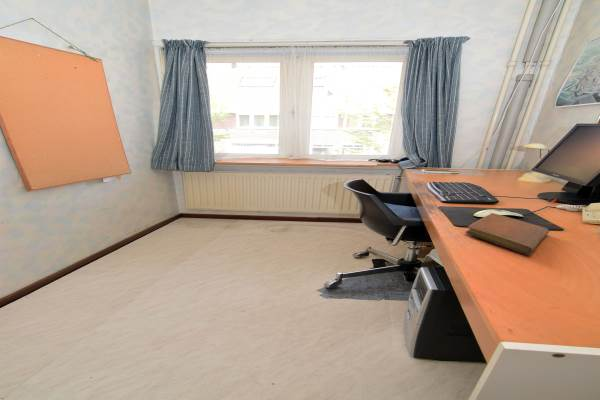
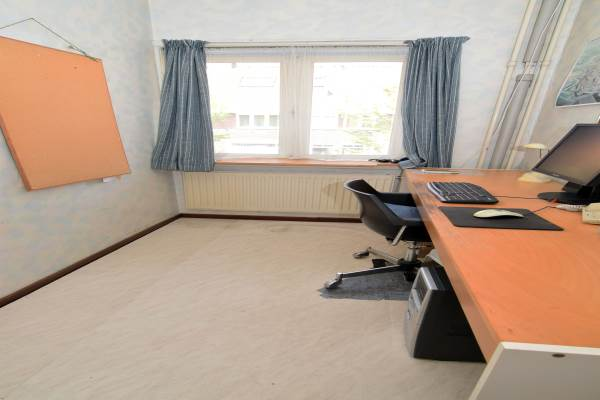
- notebook [465,212,550,256]
